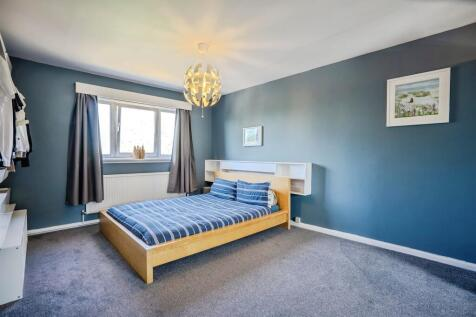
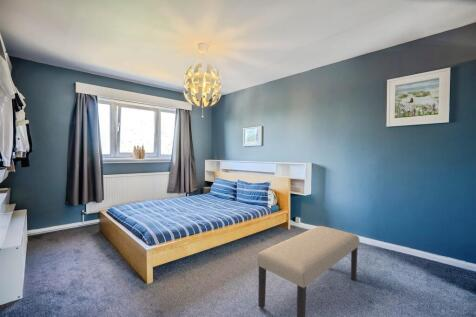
+ bench [256,225,361,317]
